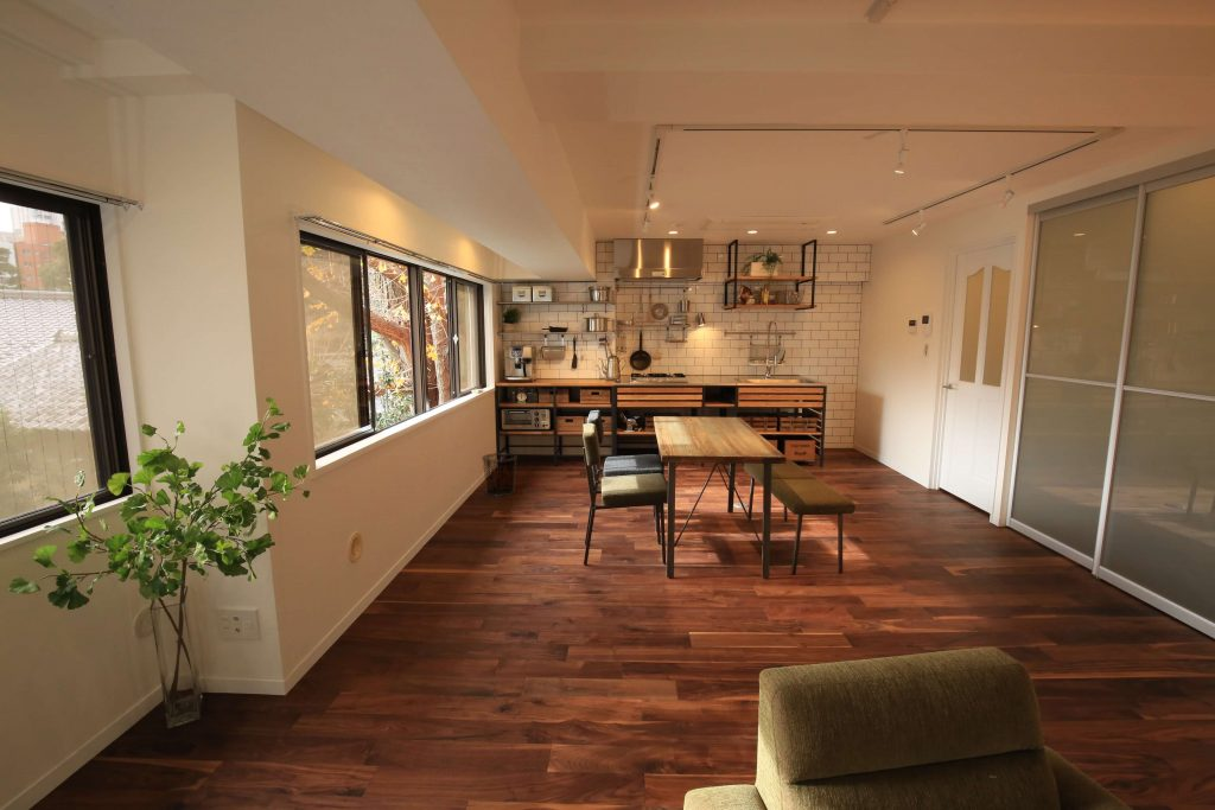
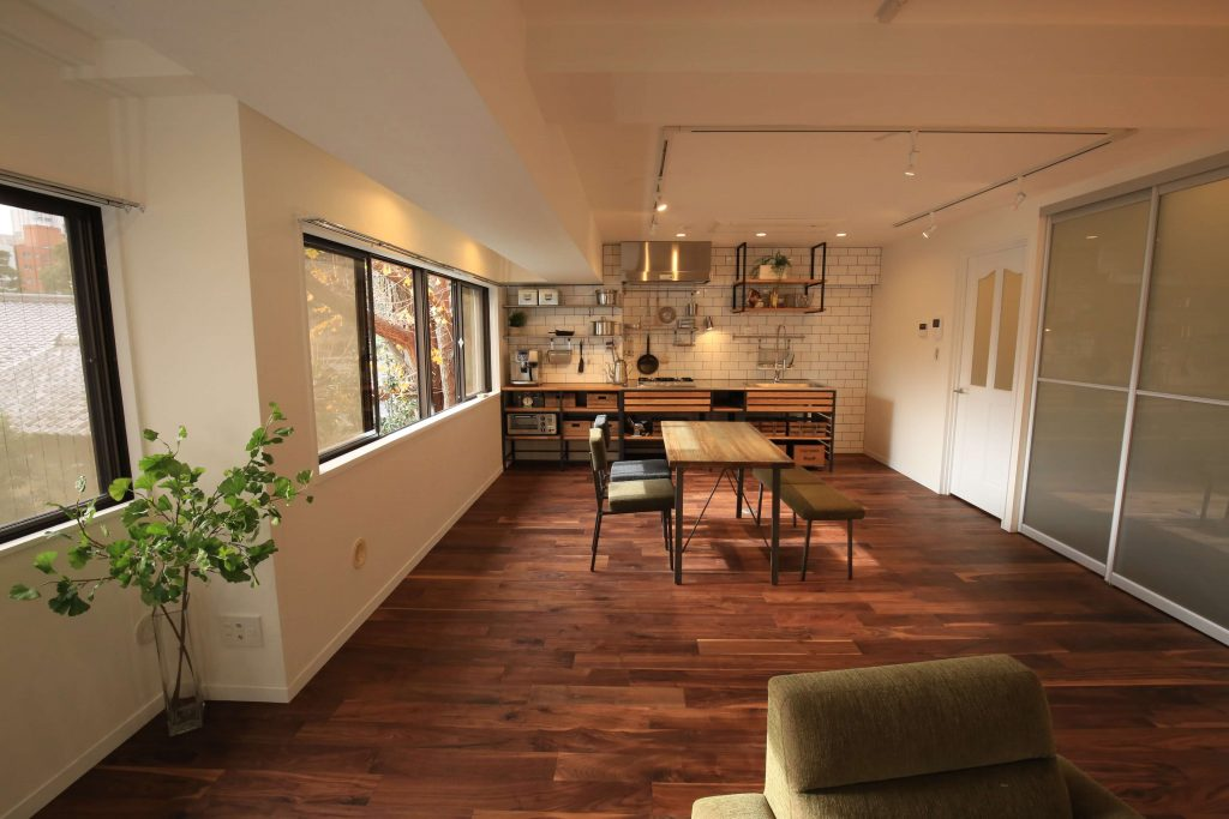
- waste bin [481,452,519,498]
